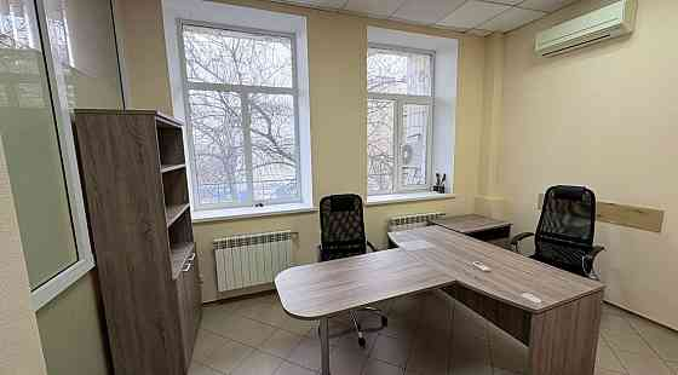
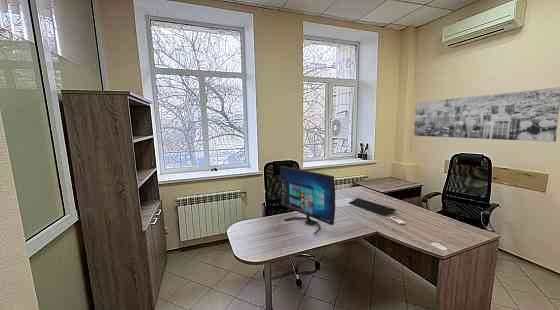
+ wall art [413,86,560,143]
+ keyboard [348,197,397,216]
+ computer monitor [279,165,336,235]
